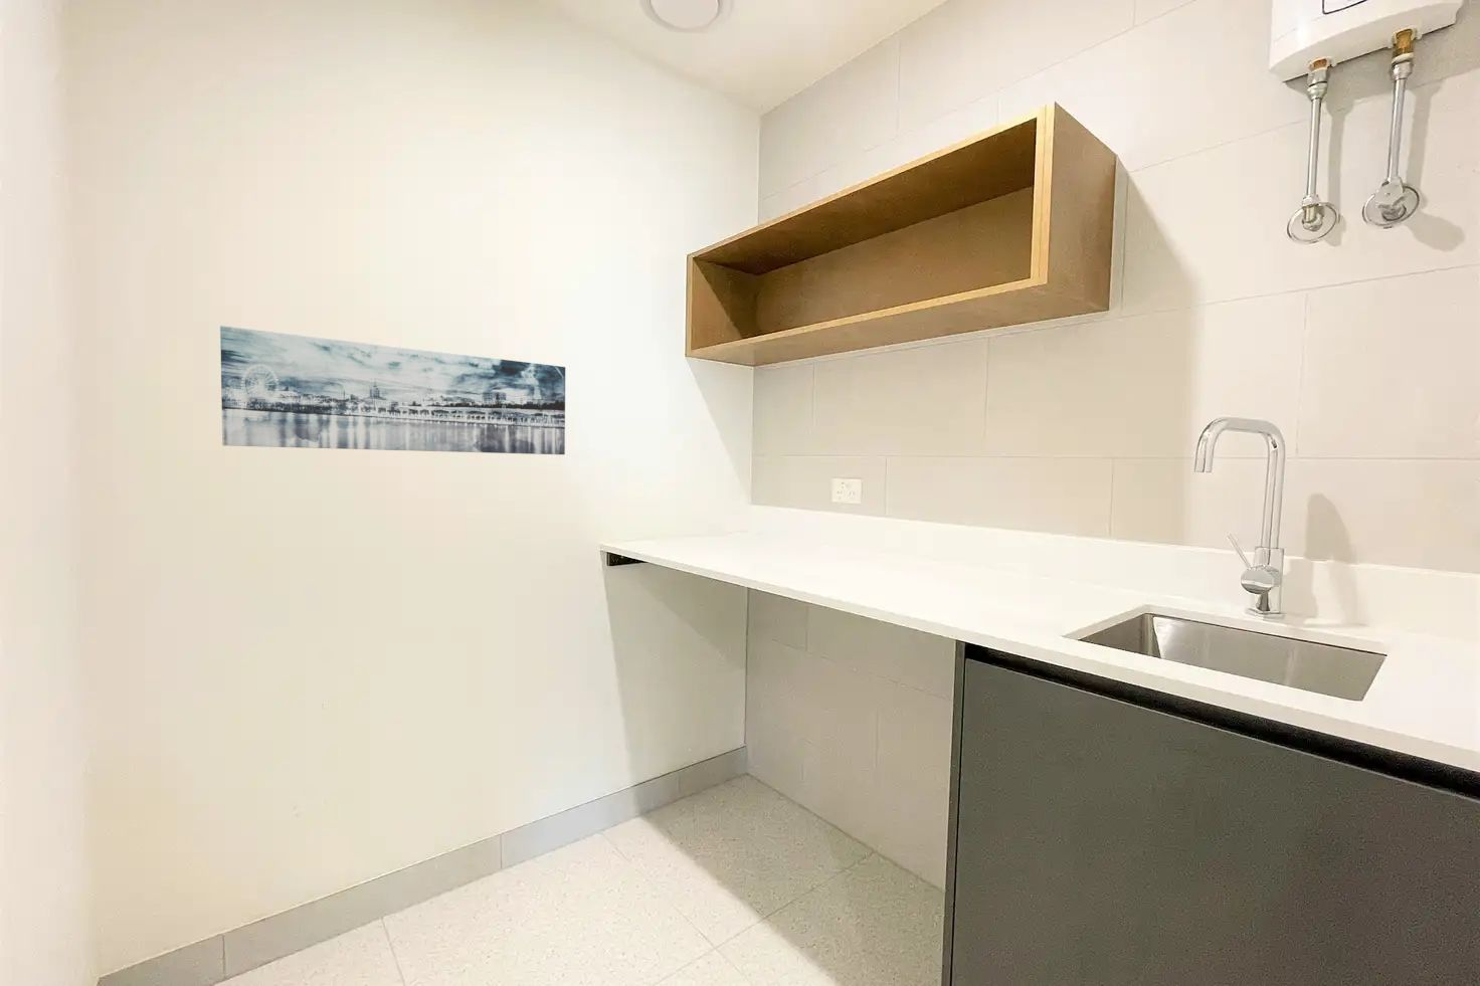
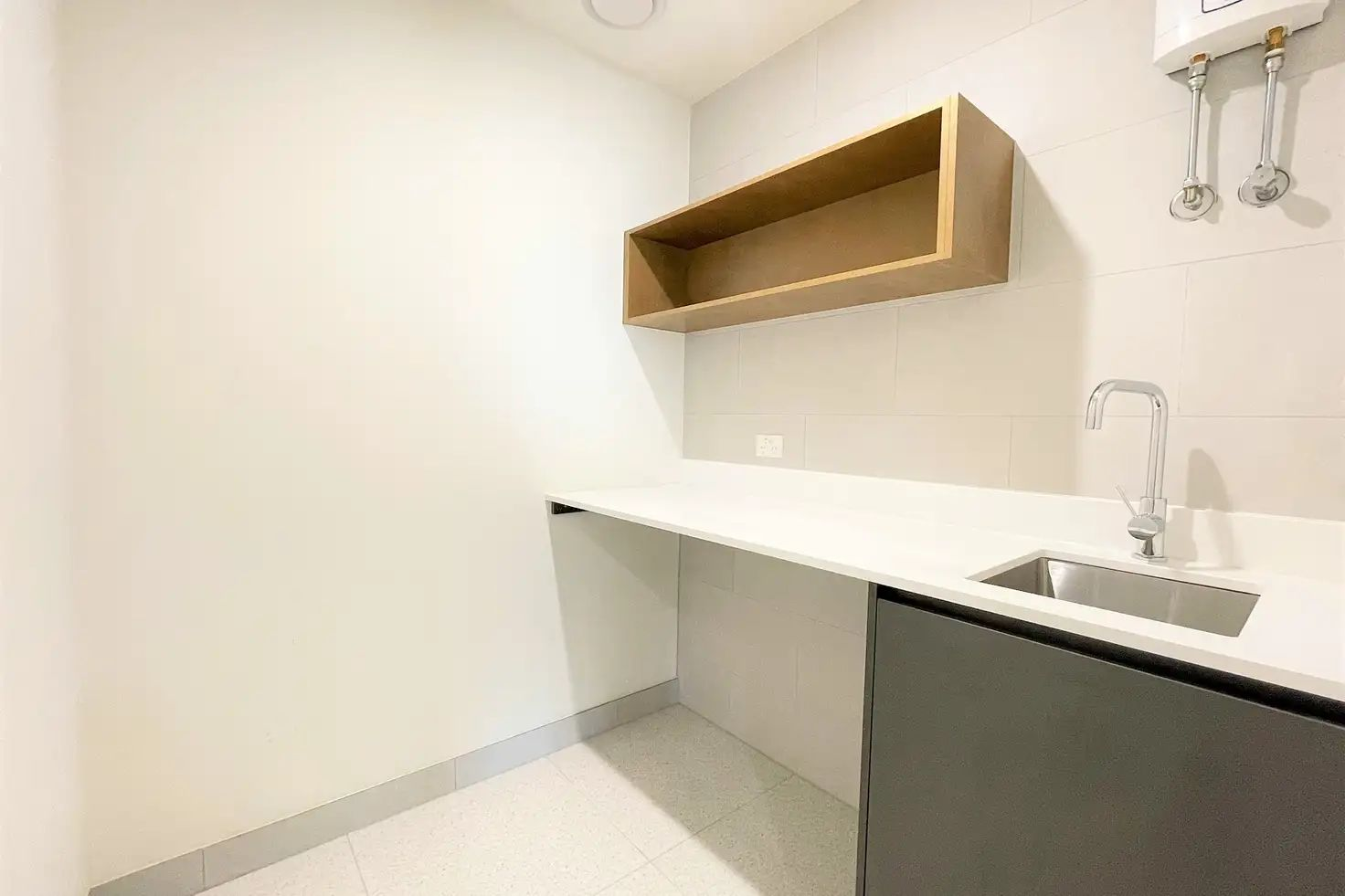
- wall art [219,325,566,456]
